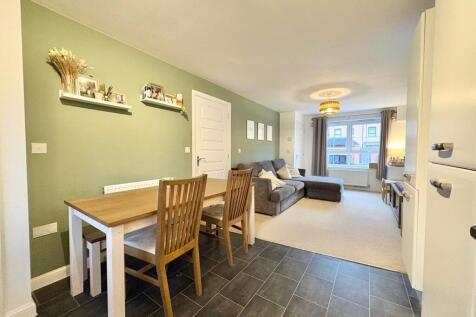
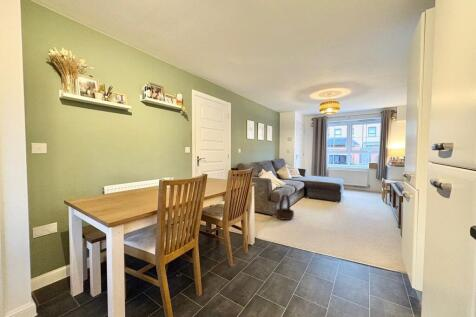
+ basket [275,193,295,221]
